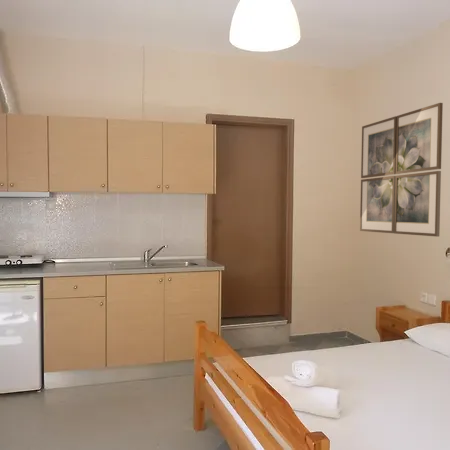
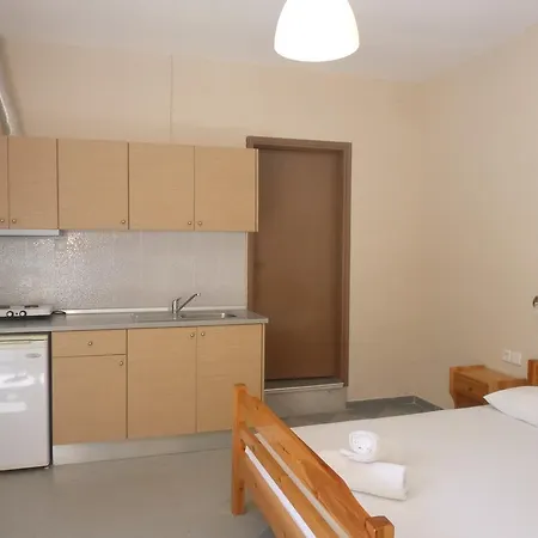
- wall art [359,102,444,238]
